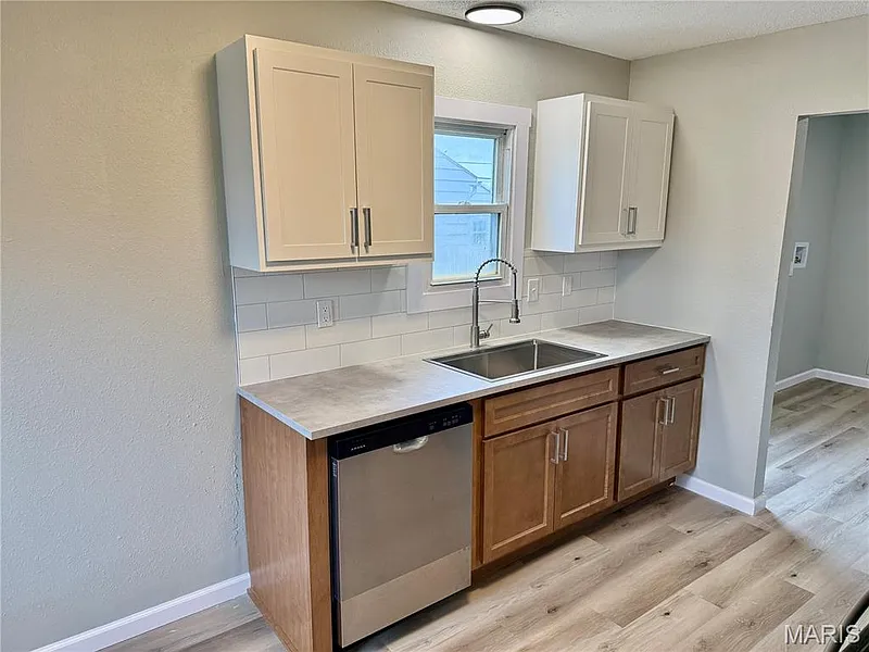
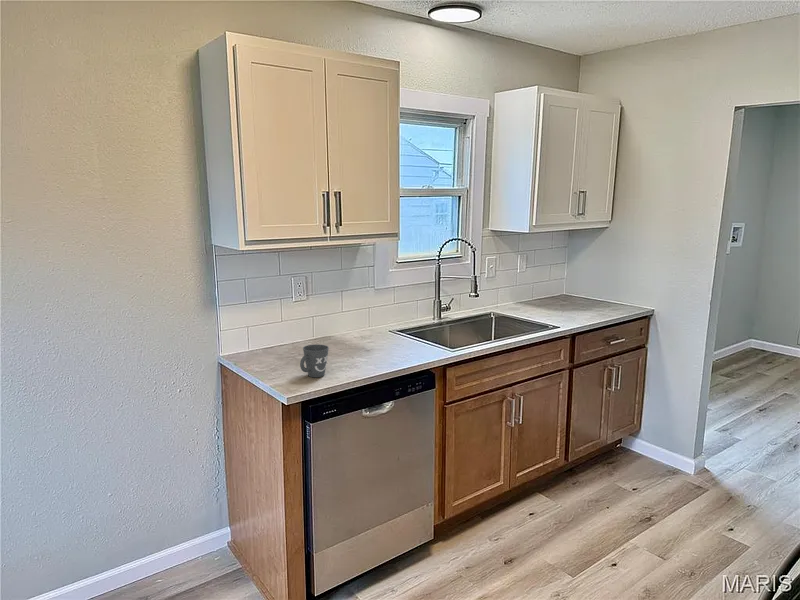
+ mug [299,343,330,378]
